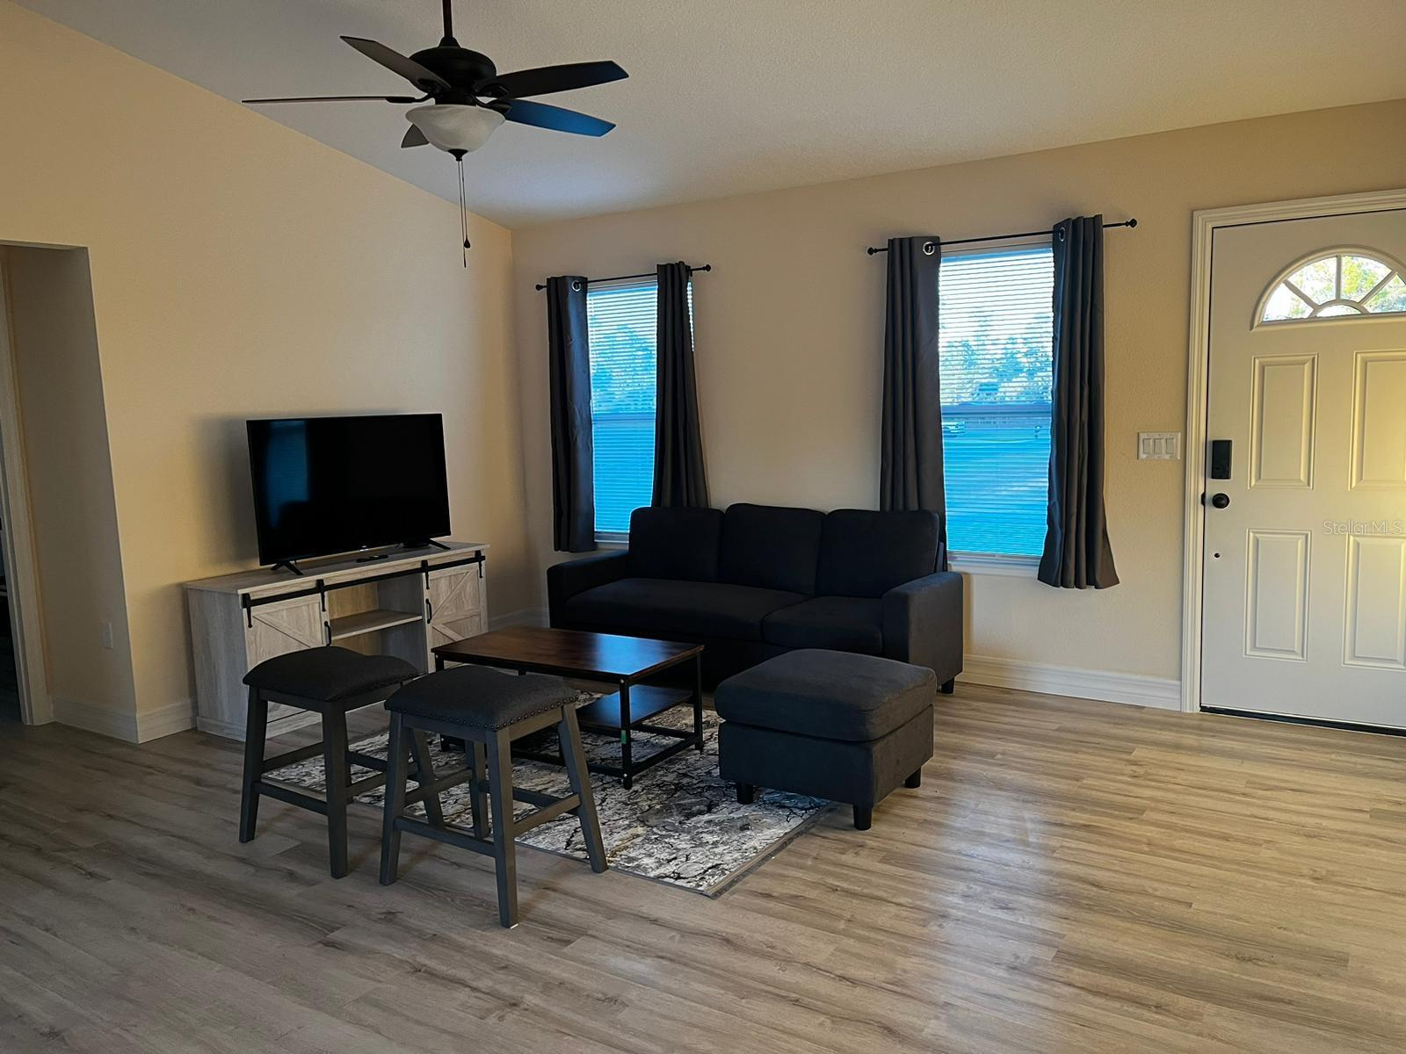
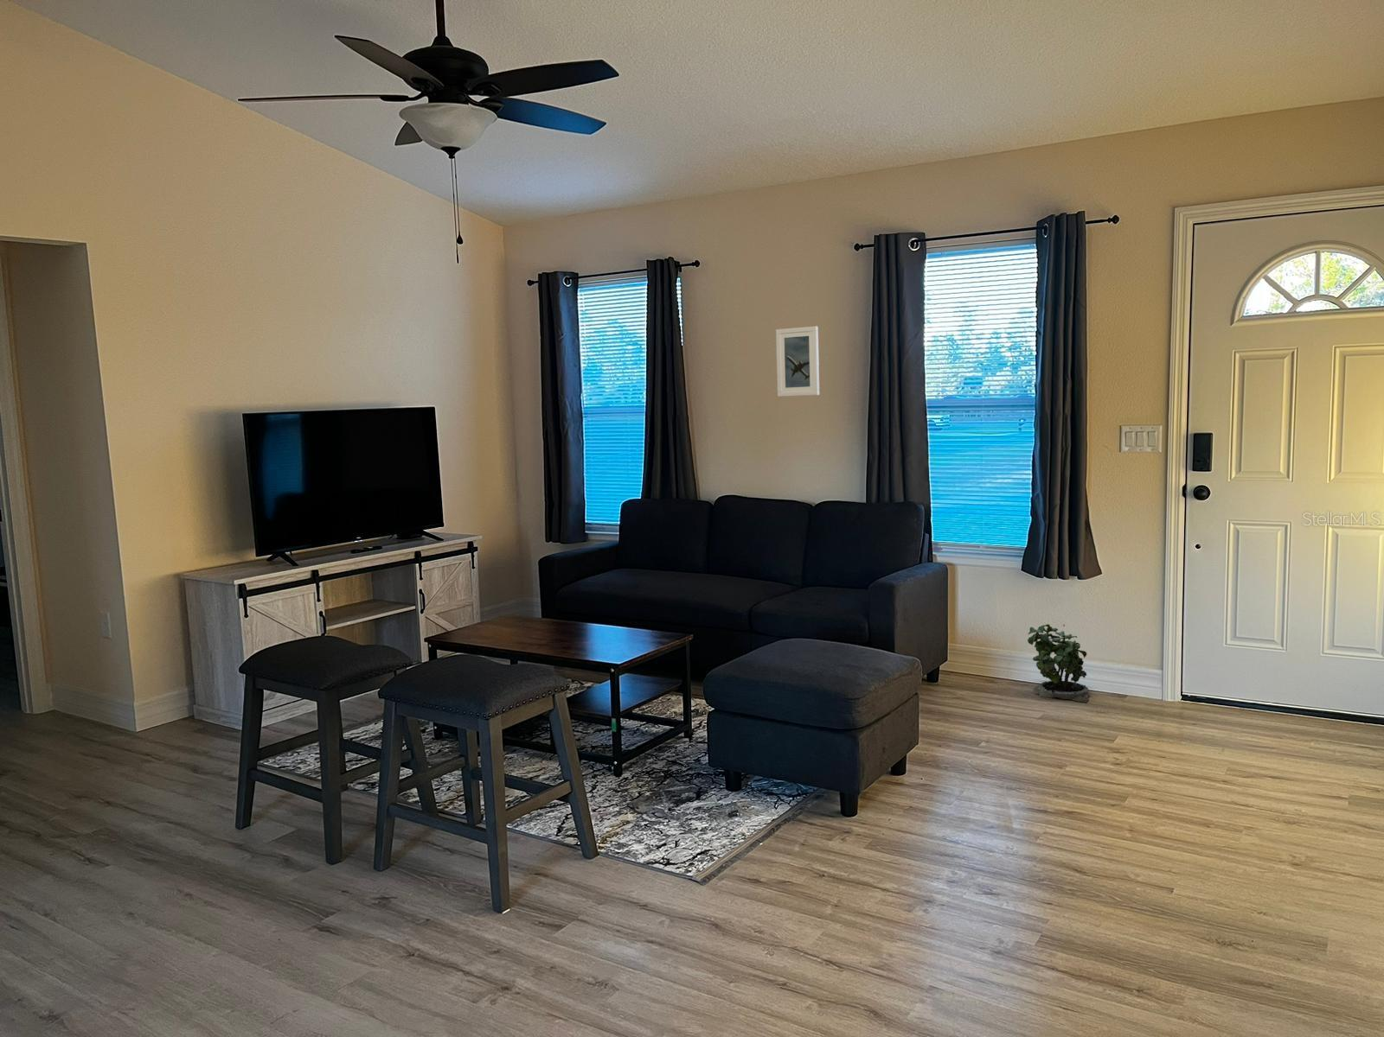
+ potted plant [1027,622,1092,704]
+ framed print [775,326,820,398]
